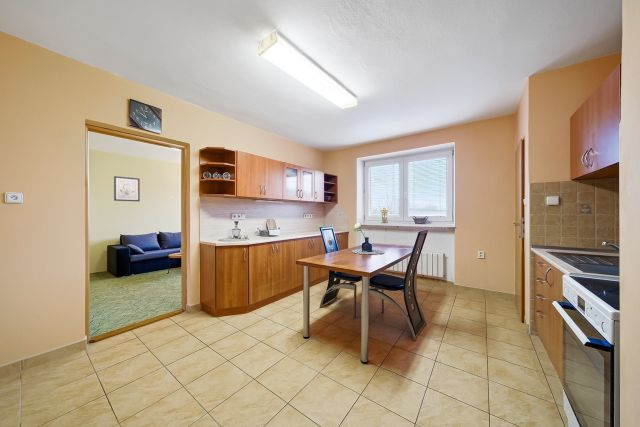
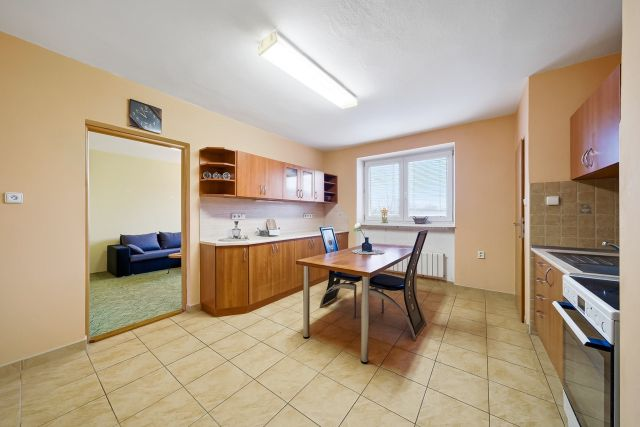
- wall art [113,175,141,202]
